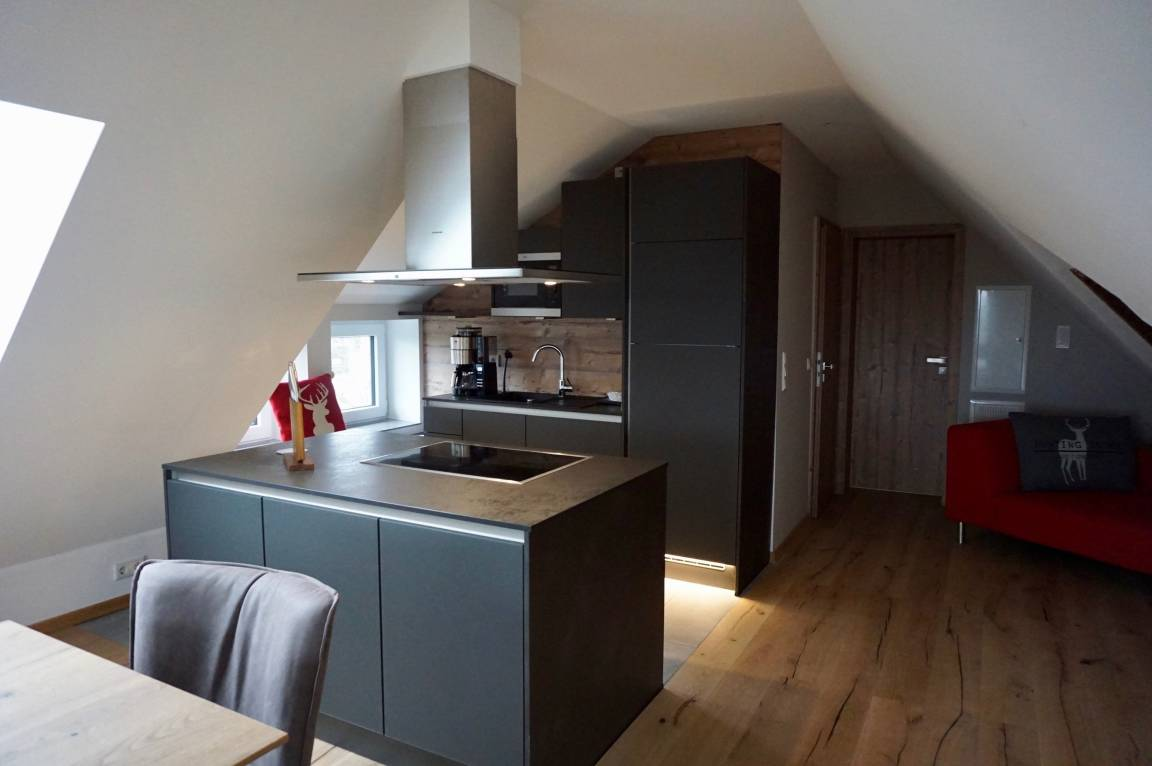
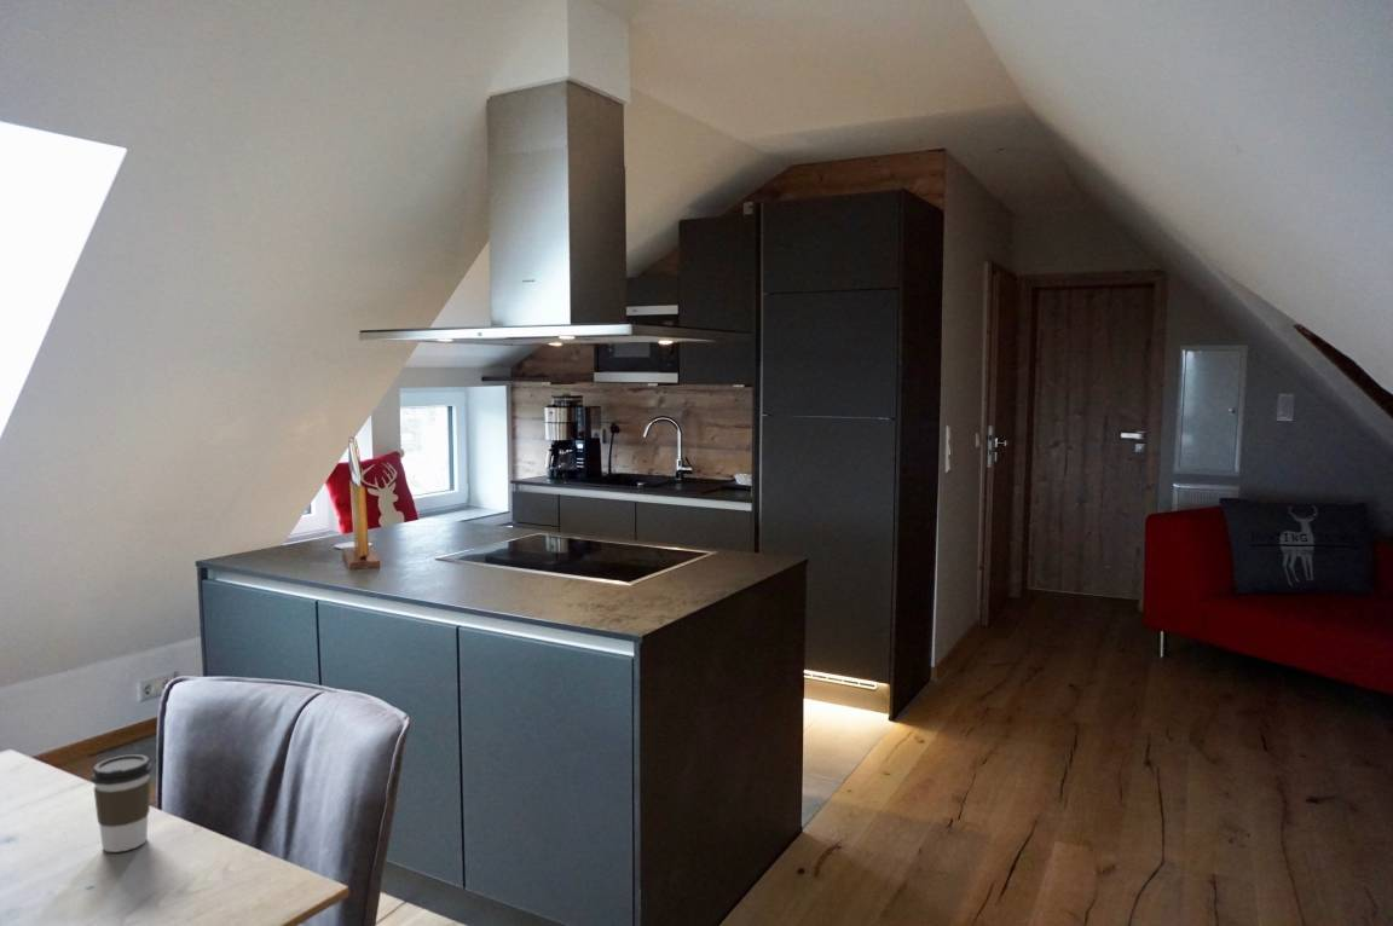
+ coffee cup [91,753,154,853]
